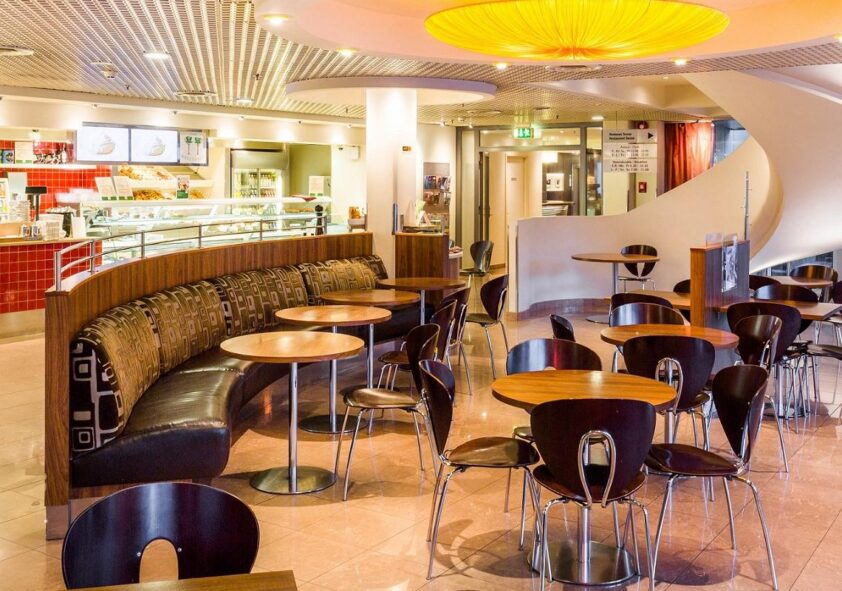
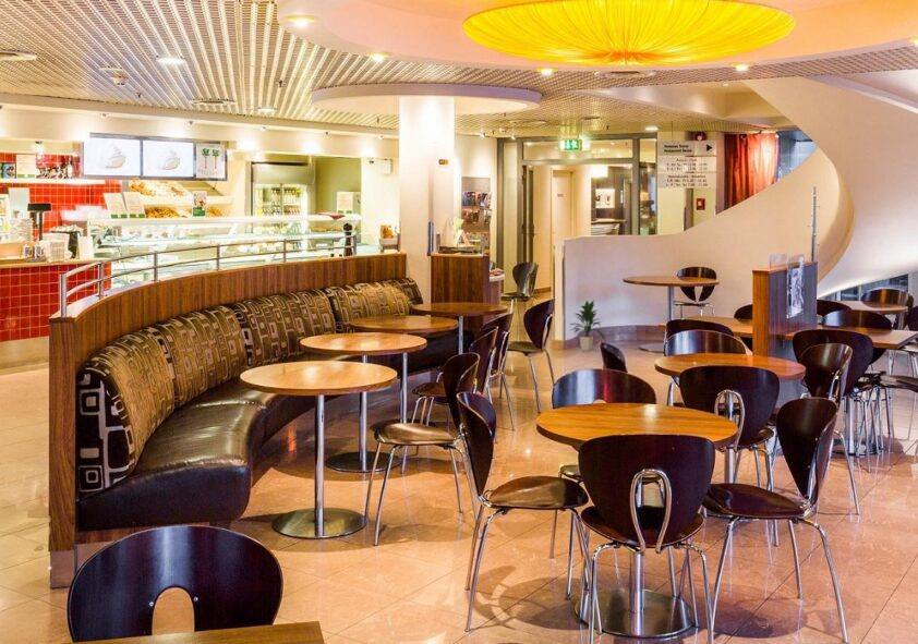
+ indoor plant [568,299,606,352]
